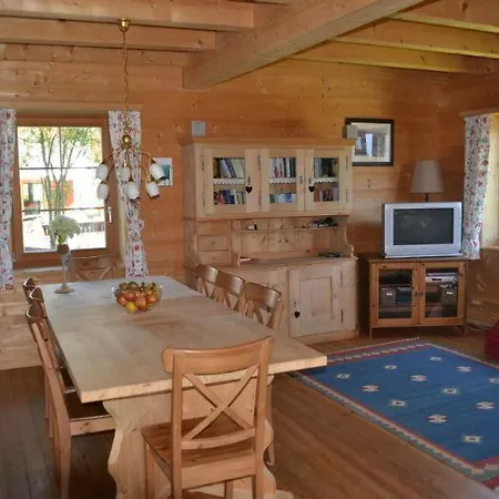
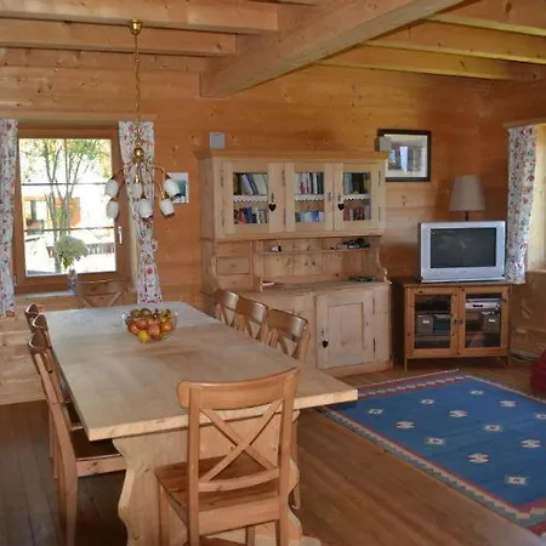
- candle holder [53,243,77,294]
